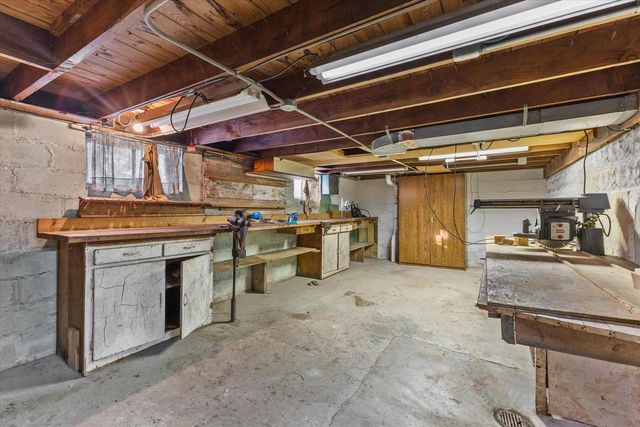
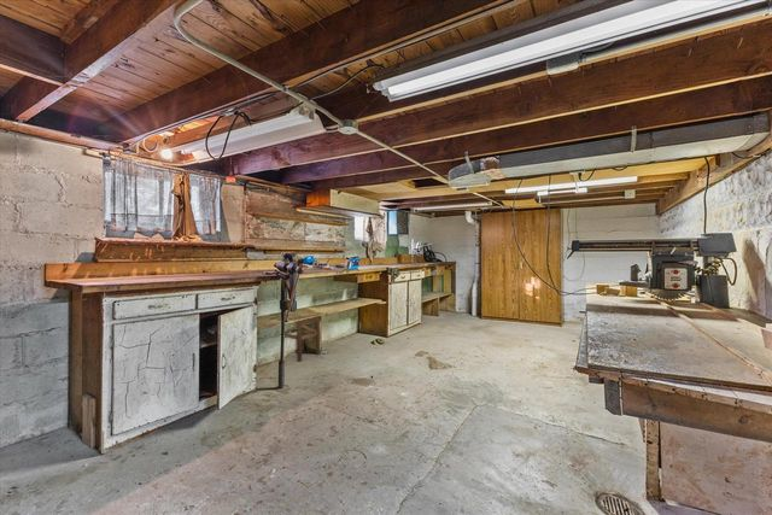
+ stool [283,316,321,362]
